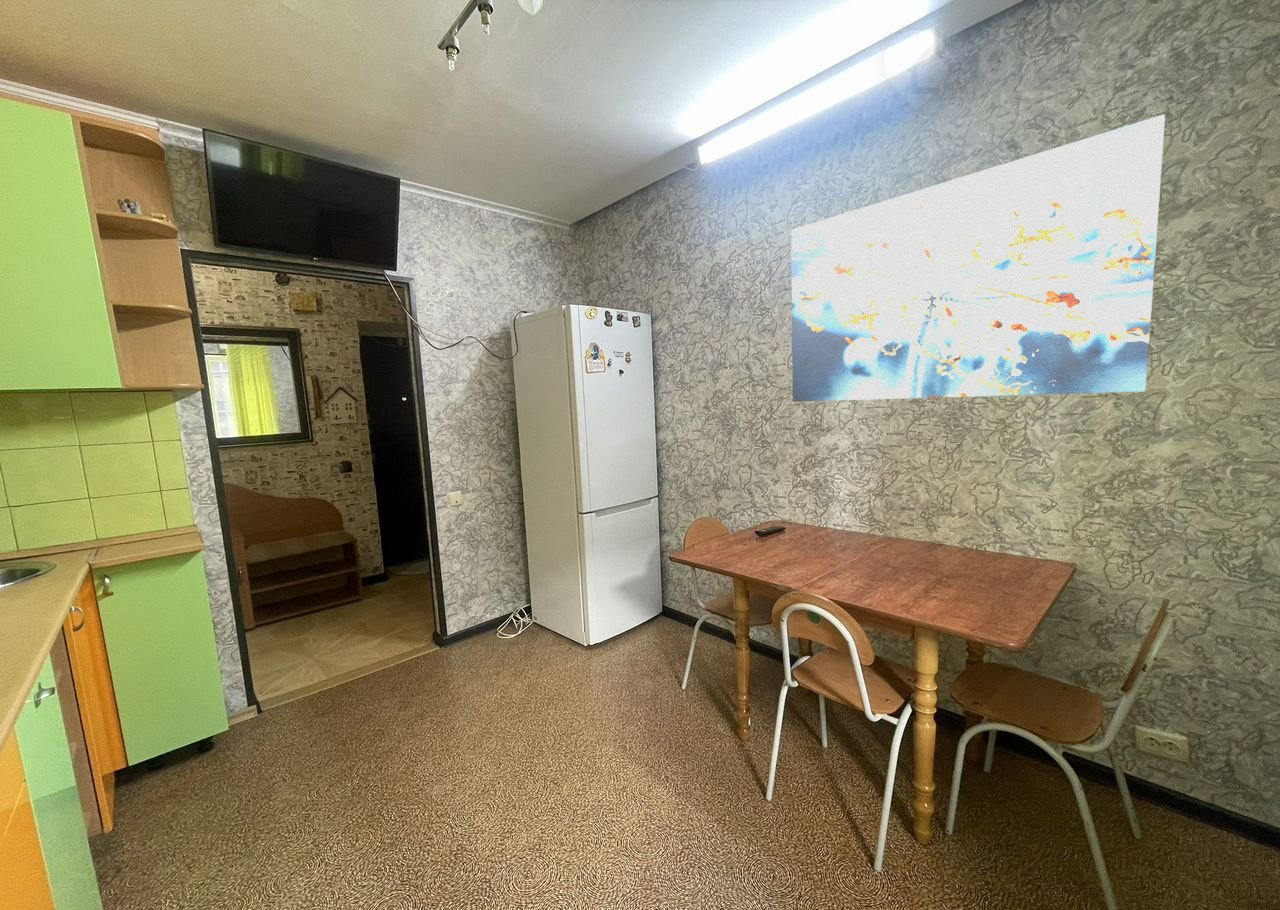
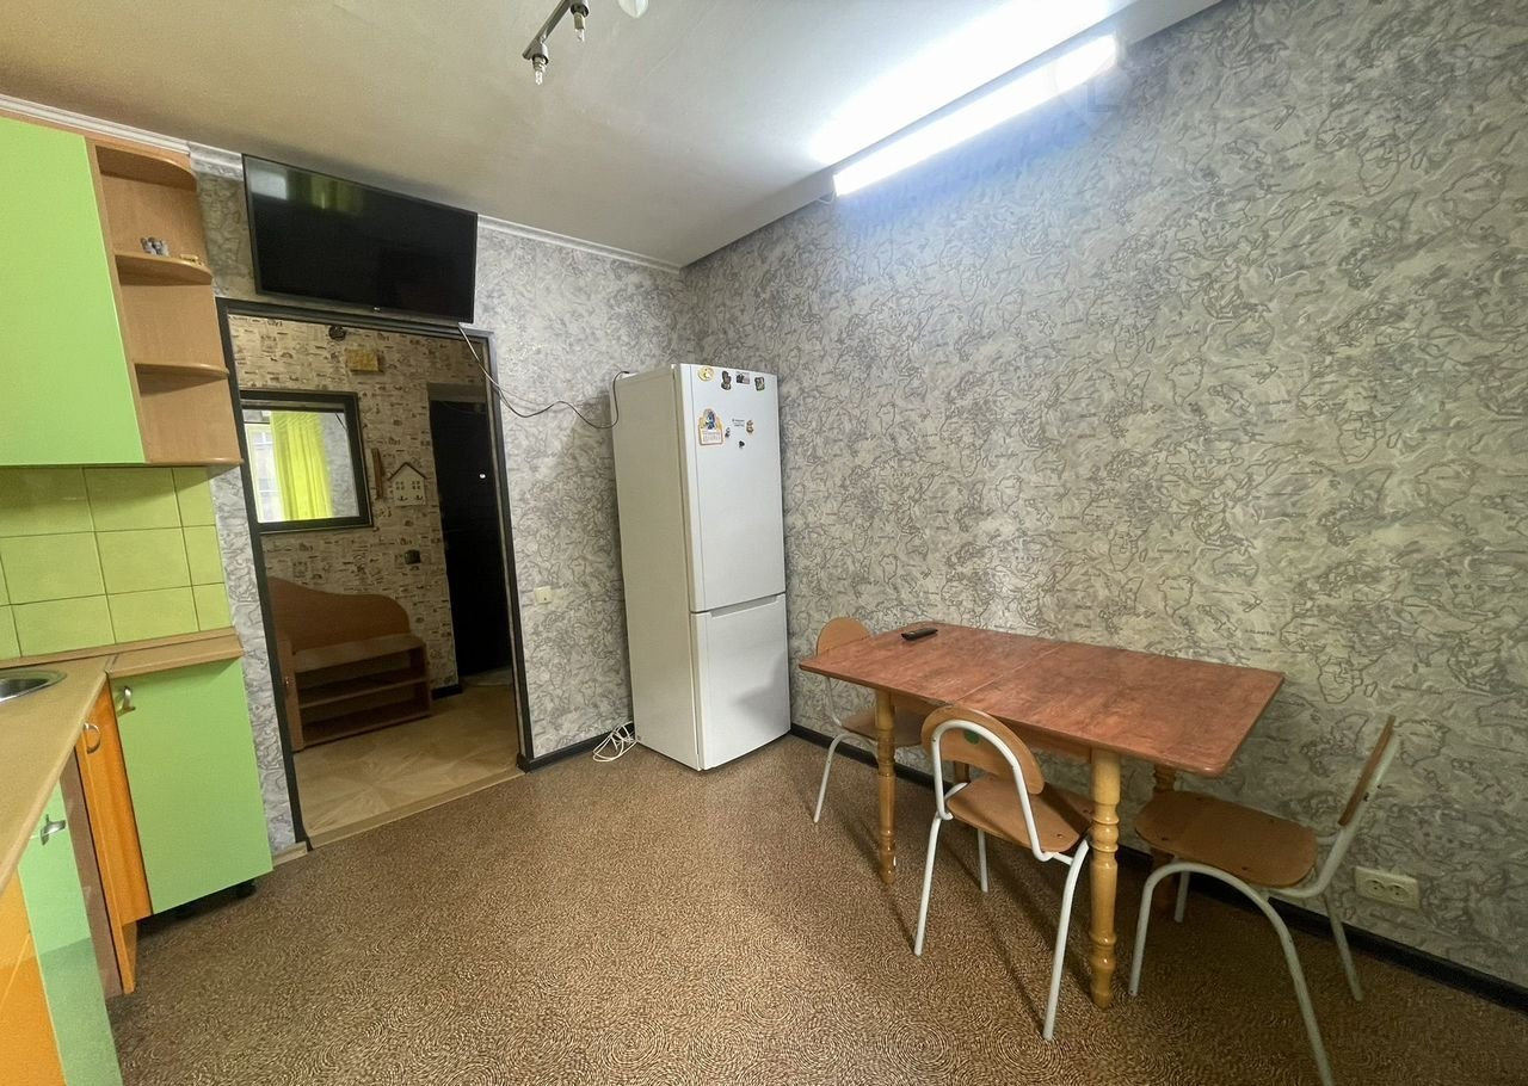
- wall art [790,113,1166,403]
